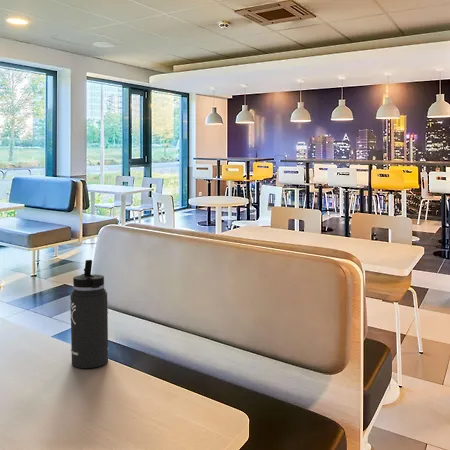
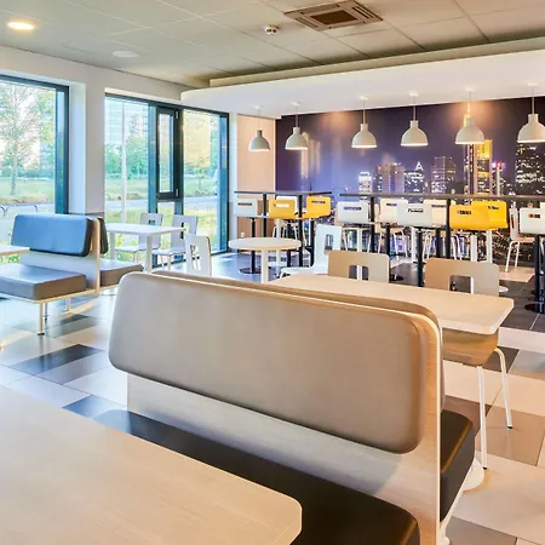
- thermos bottle [69,259,110,369]
